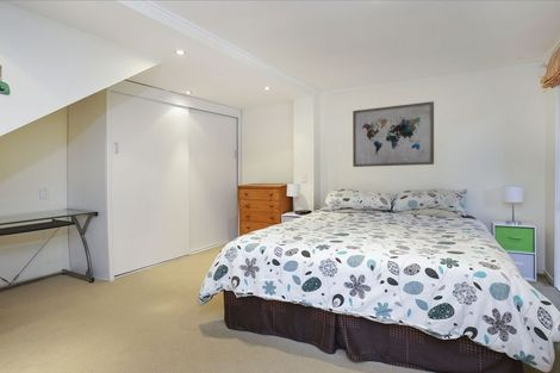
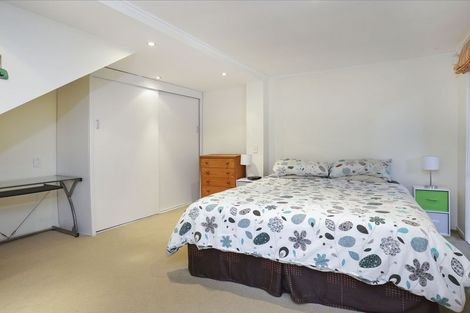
- wall art [351,100,435,168]
